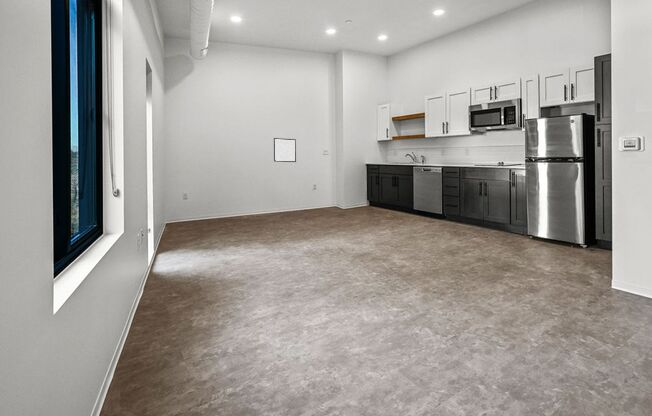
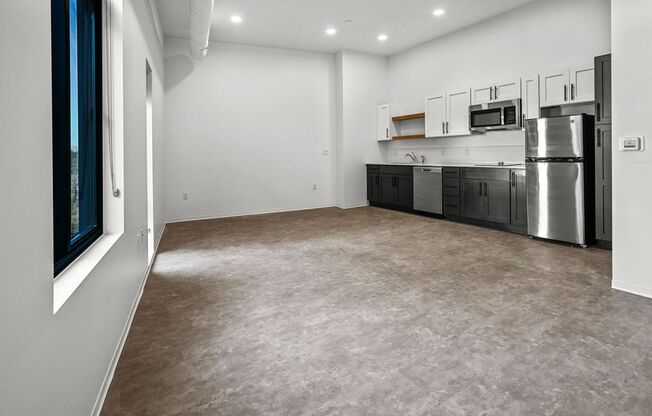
- wall art [273,137,297,163]
